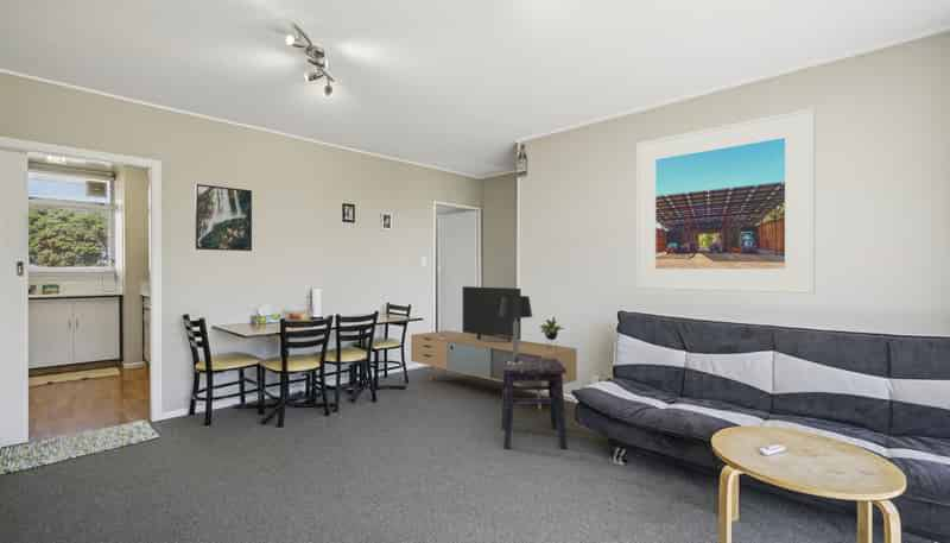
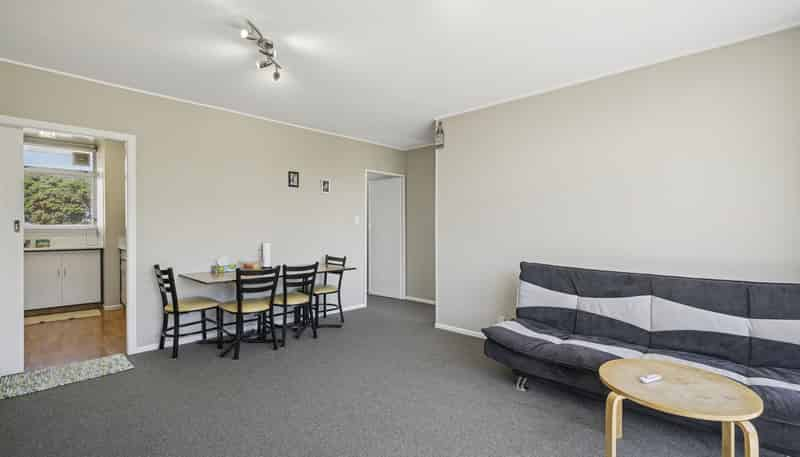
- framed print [635,107,817,295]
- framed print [195,183,253,252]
- side table [500,358,568,450]
- media console [410,285,578,411]
- table lamp [499,295,533,365]
